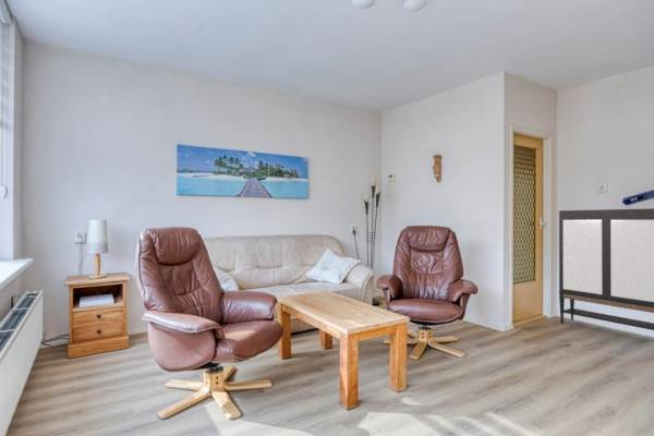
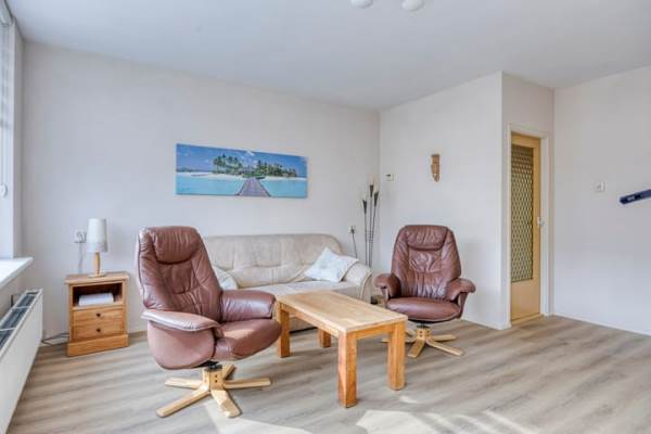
- storage cabinet [558,207,654,331]
